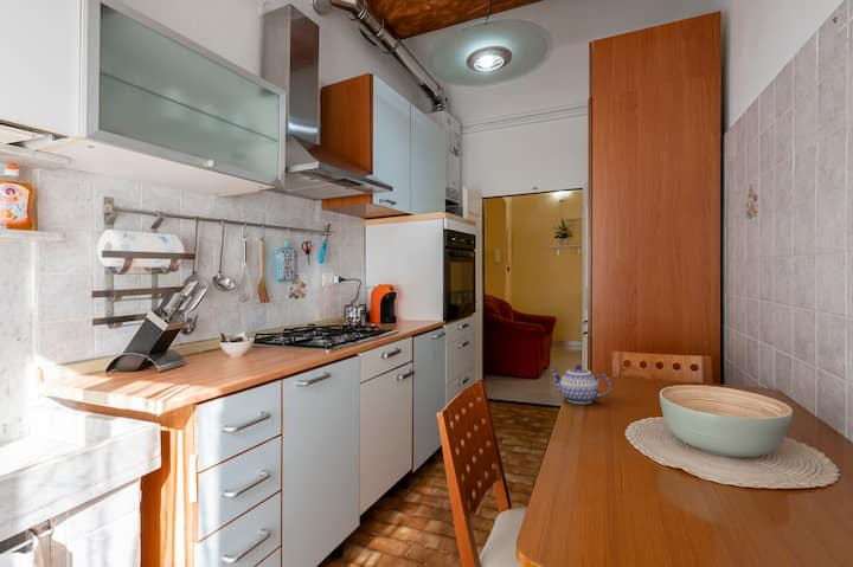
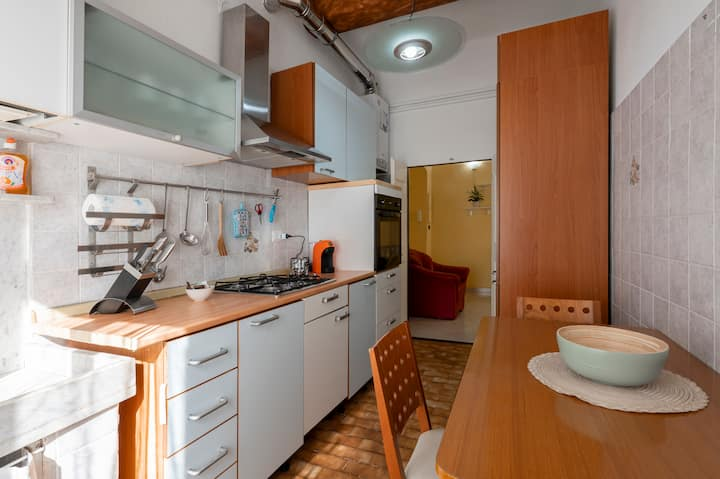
- teapot [549,363,613,405]
